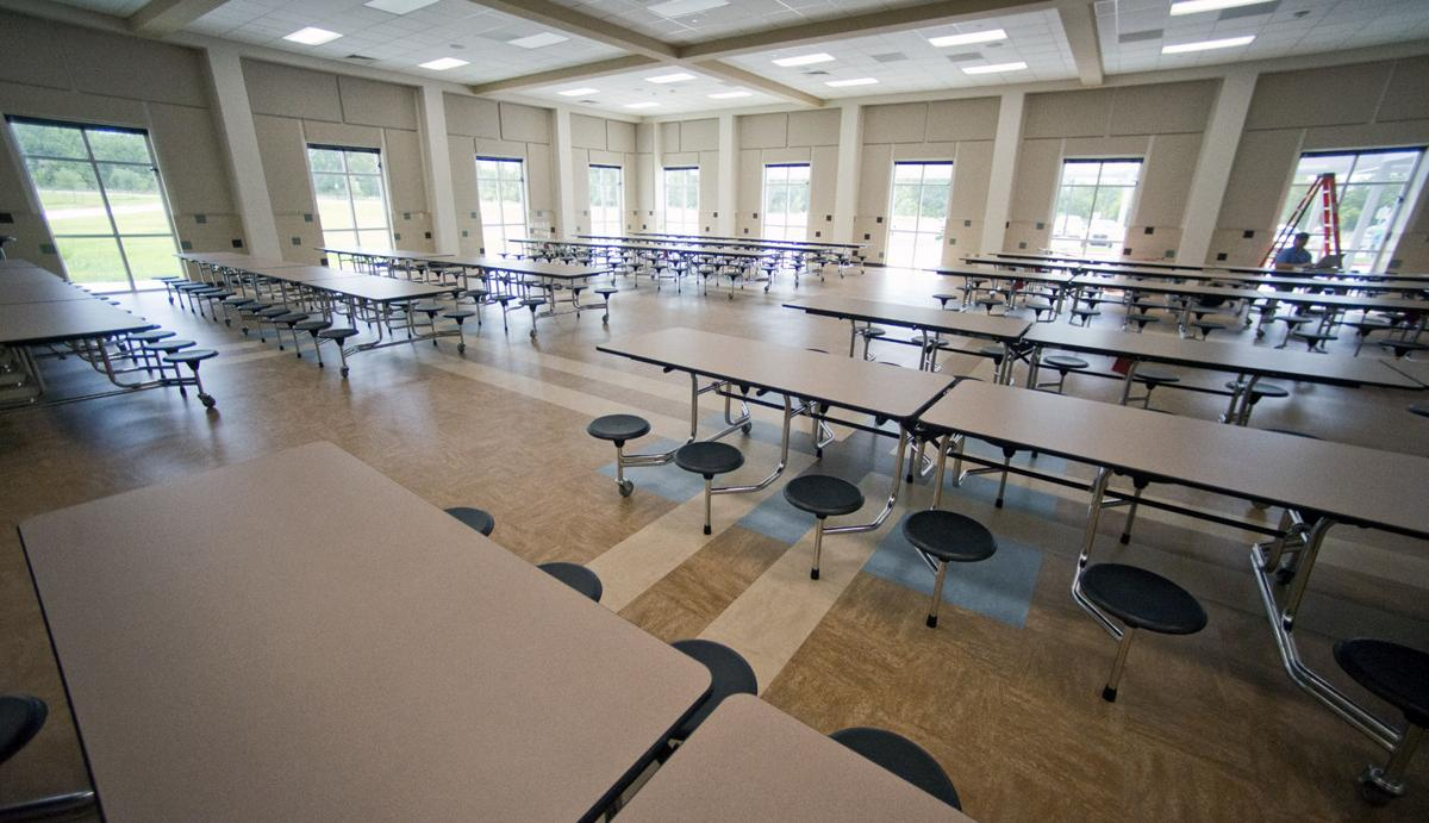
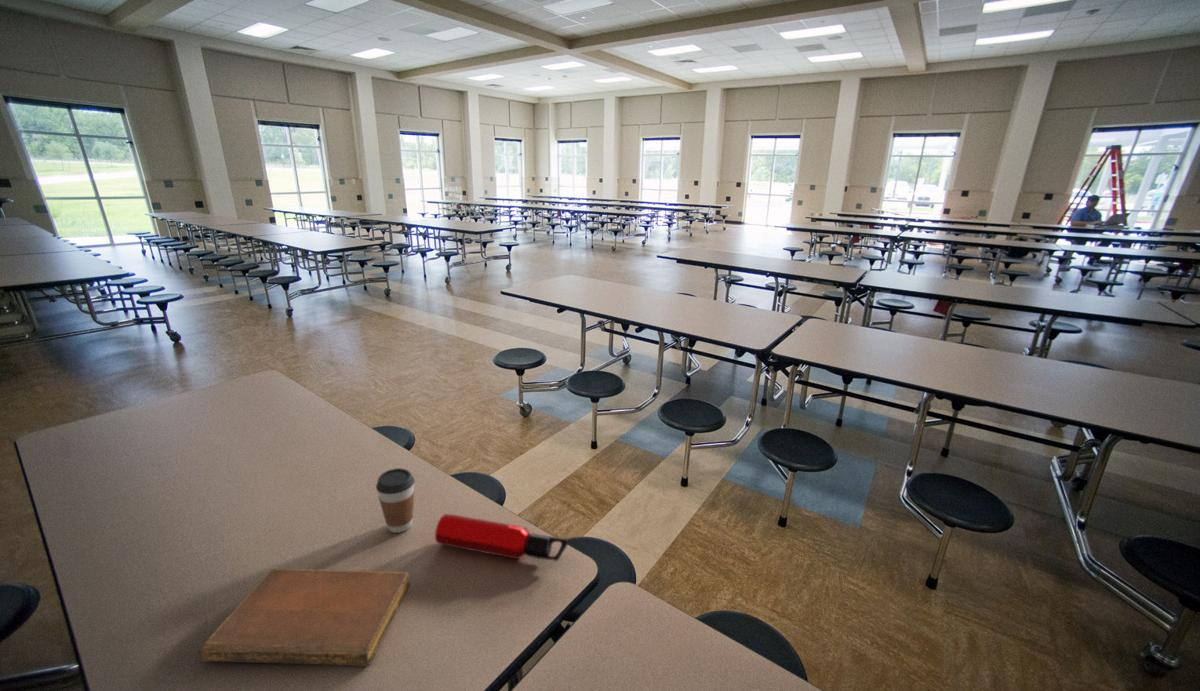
+ water bottle [434,513,570,562]
+ notebook [197,568,411,668]
+ coffee cup [375,467,416,534]
